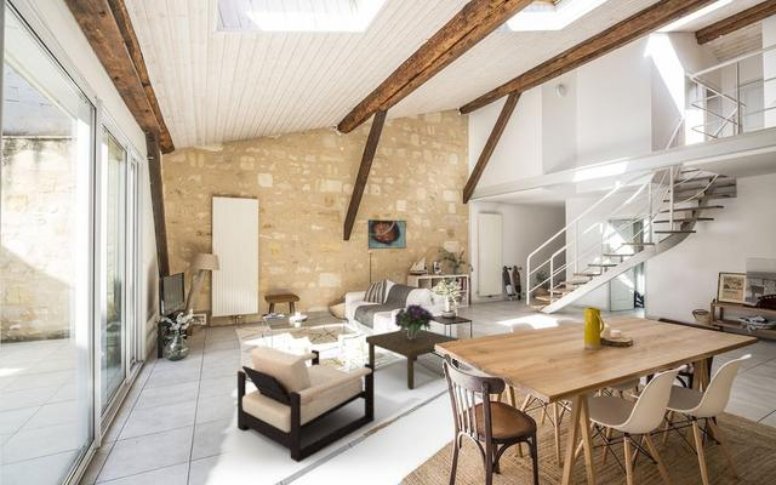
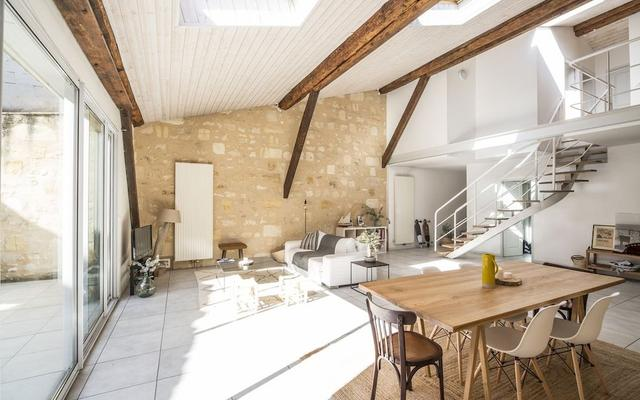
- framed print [367,218,407,250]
- bouquet [393,303,436,340]
- armchair [236,344,376,463]
- coffee table [365,329,461,390]
